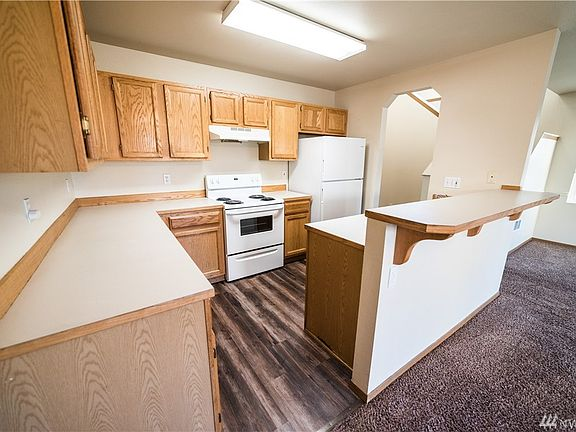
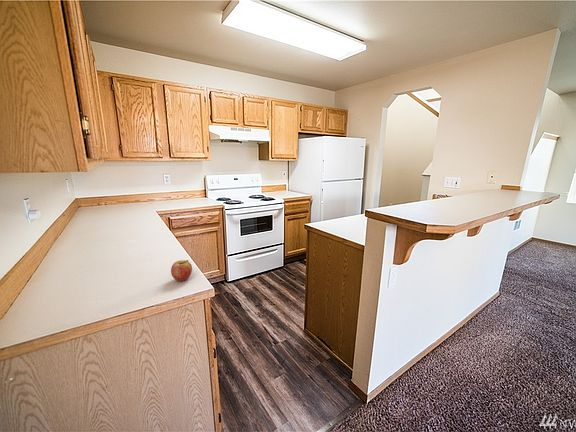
+ fruit [170,259,193,282]
